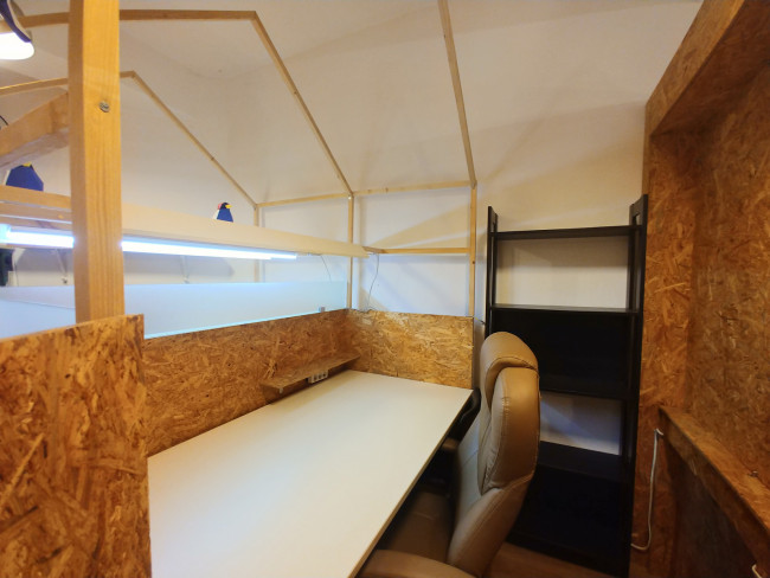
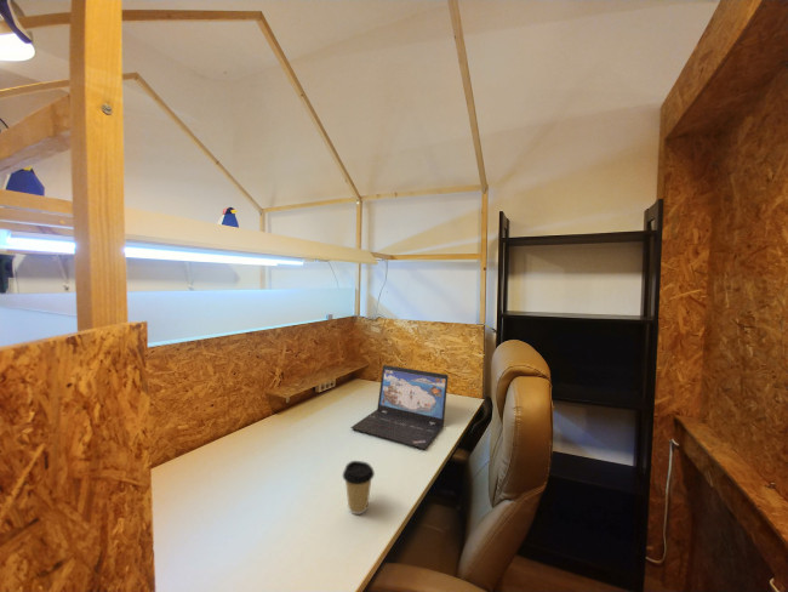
+ laptop [349,364,450,450]
+ coffee cup [342,460,376,516]
